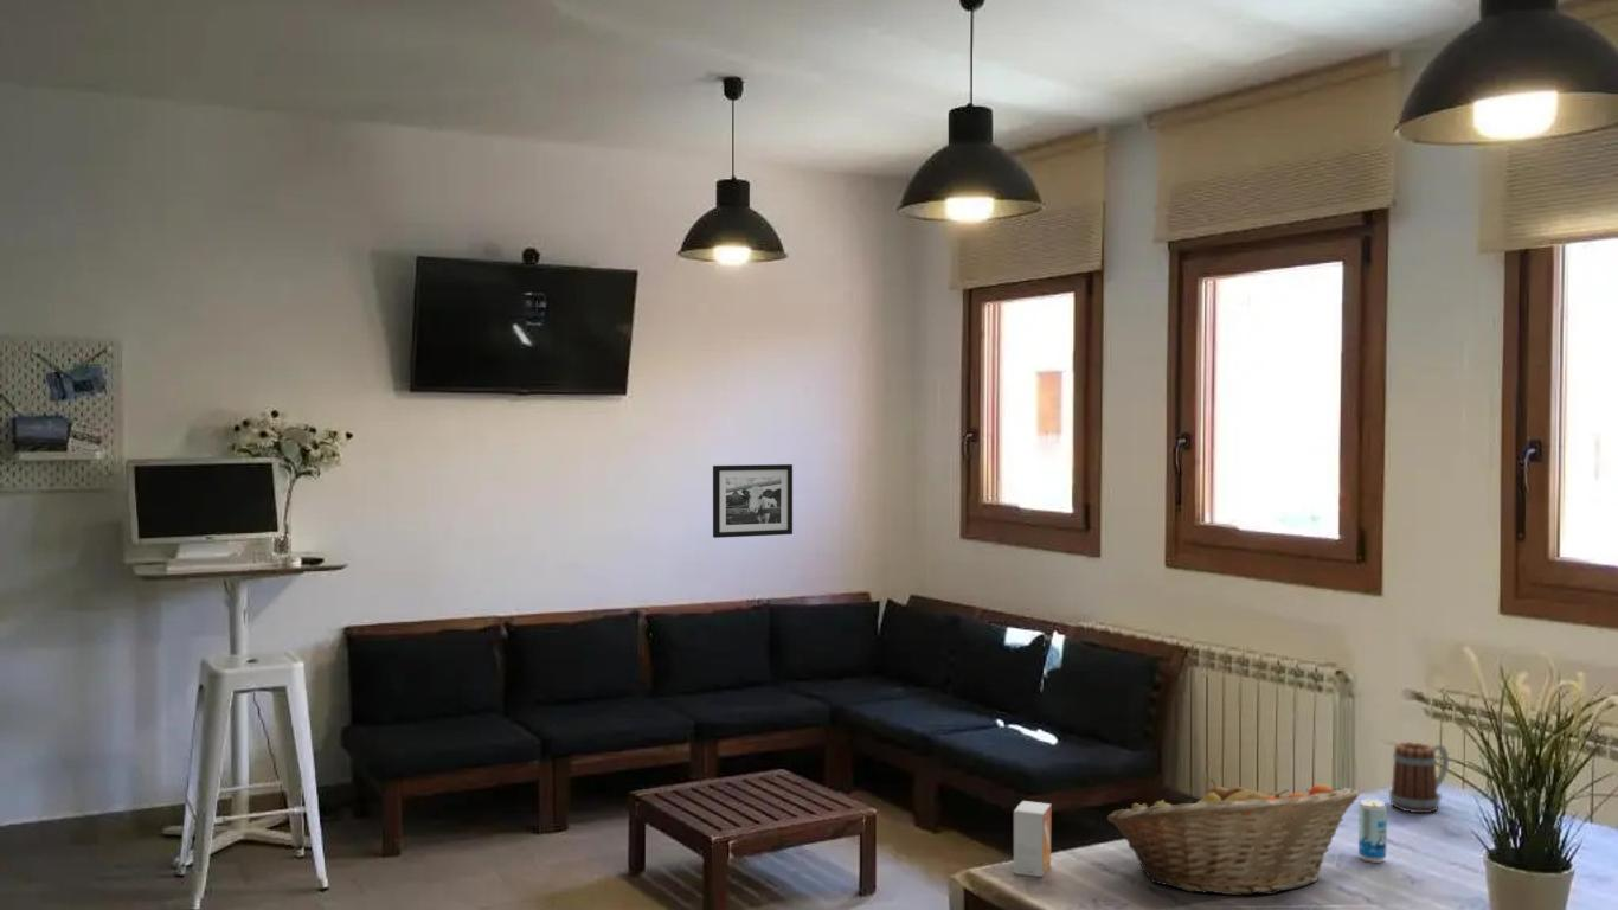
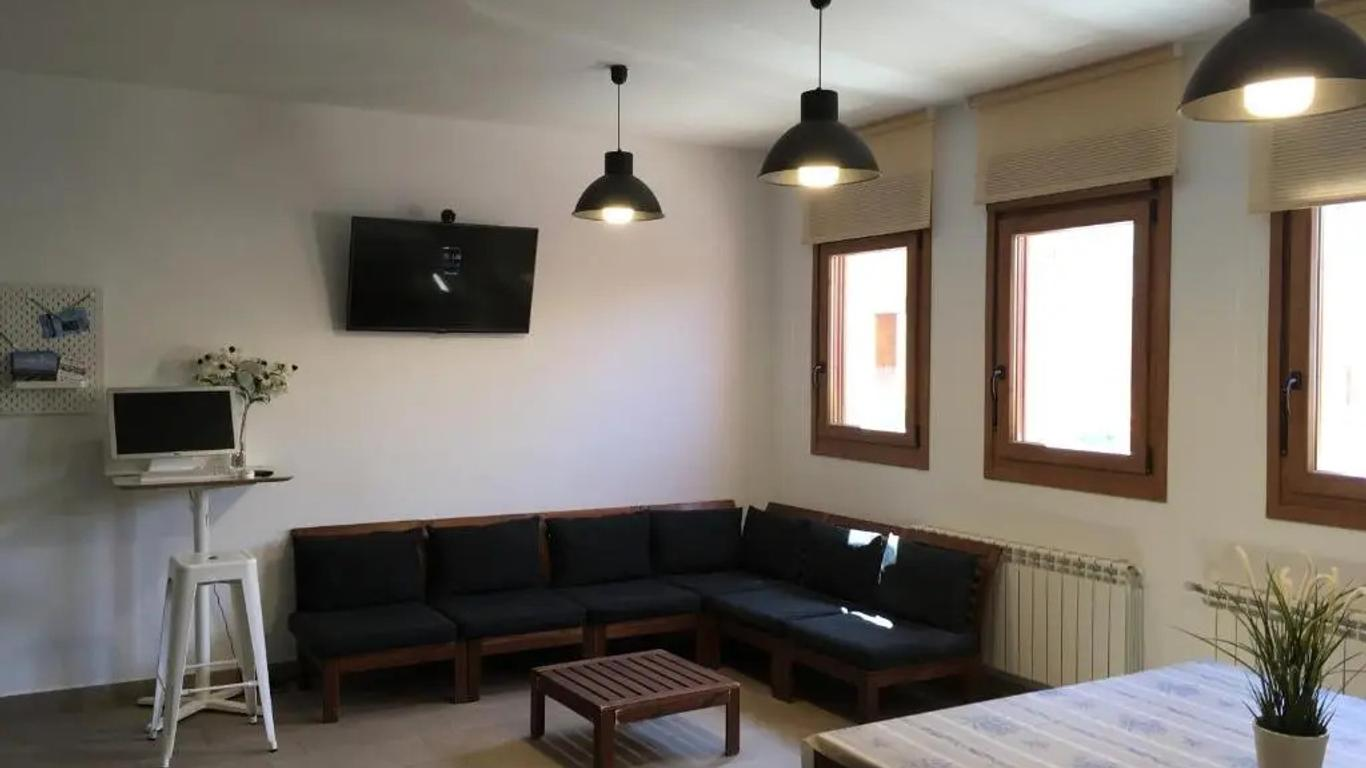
- small box [1013,800,1053,878]
- picture frame [712,463,794,539]
- beverage can [1357,799,1388,864]
- mug [1388,741,1450,814]
- fruit basket [1106,777,1361,897]
